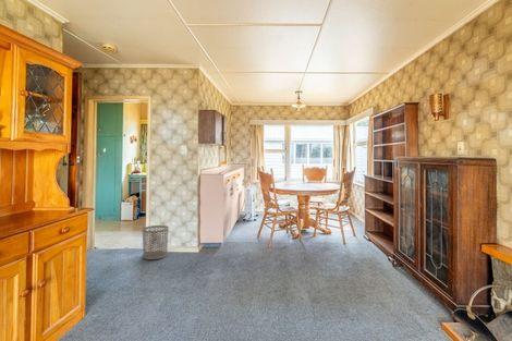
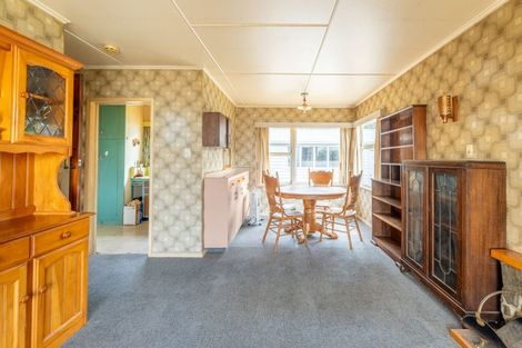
- waste bin [142,224,170,260]
